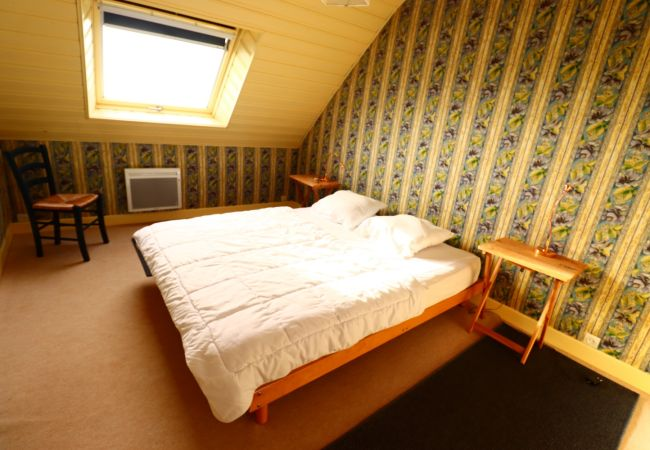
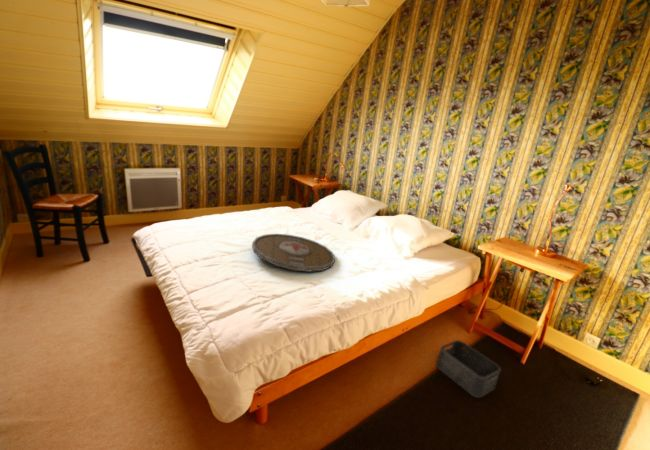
+ storage bin [436,339,502,399]
+ serving tray [251,233,336,273]
